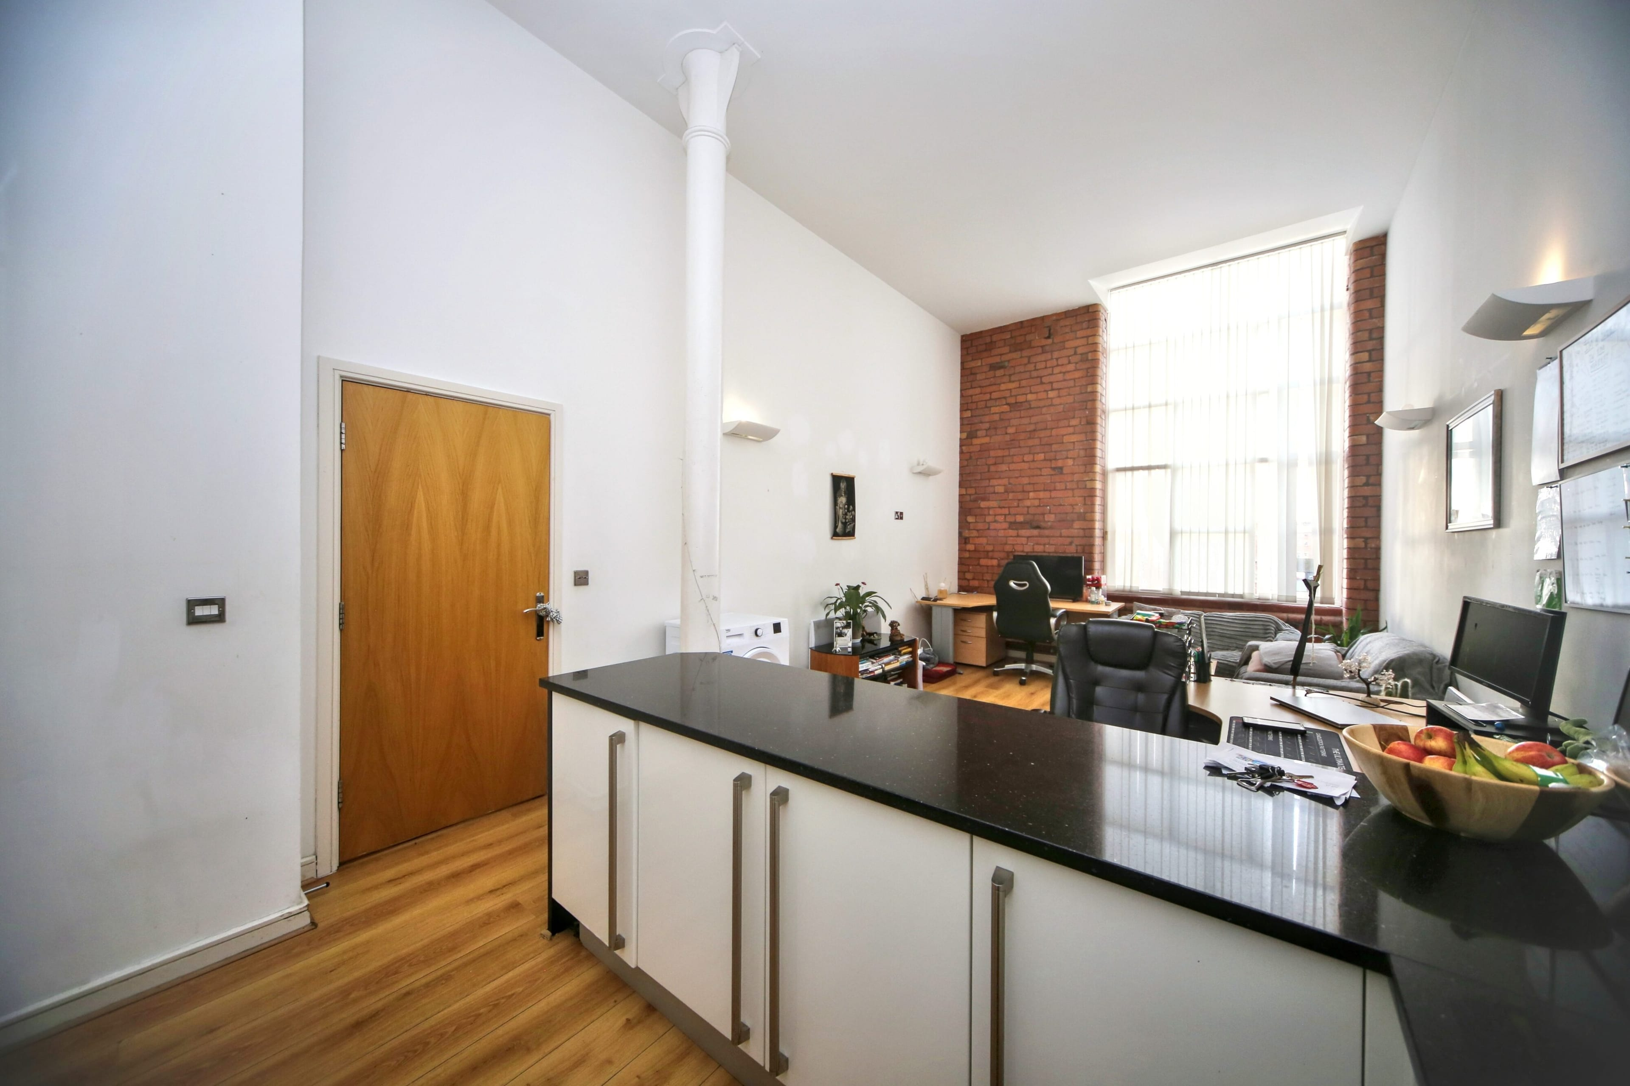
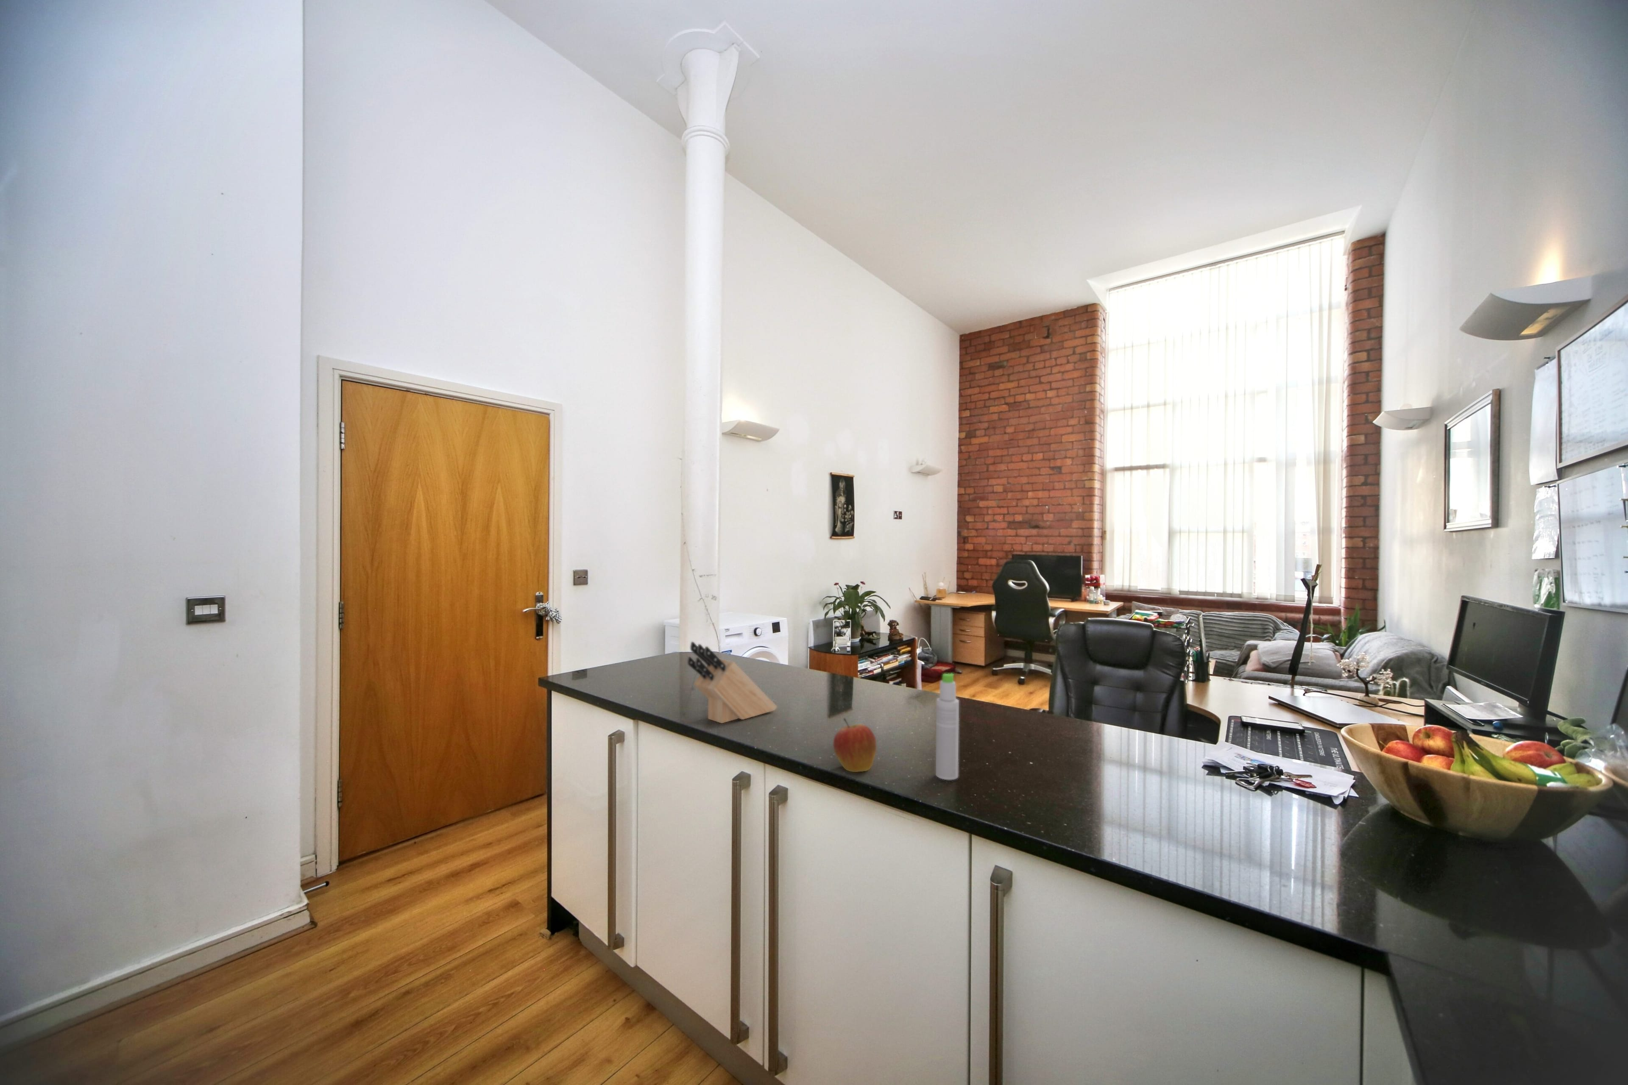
+ bottle [935,673,959,780]
+ knife block [687,642,778,724]
+ apple [833,717,877,773]
